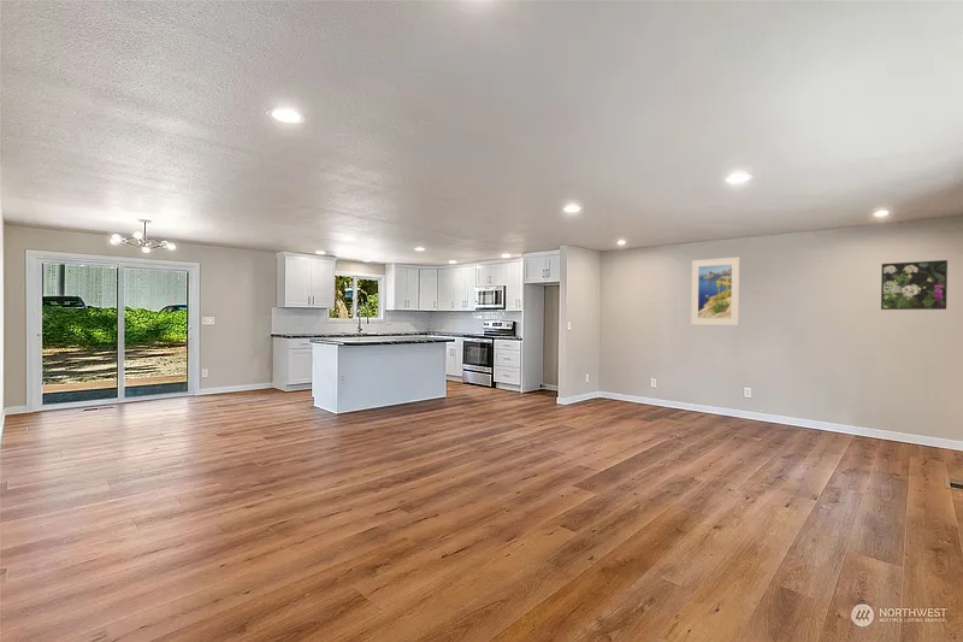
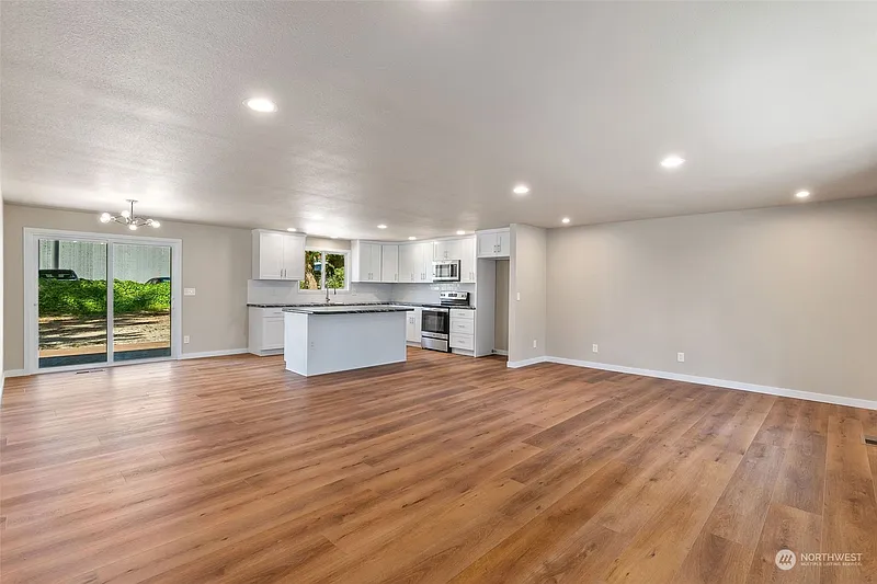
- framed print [690,255,742,326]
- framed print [880,259,949,311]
